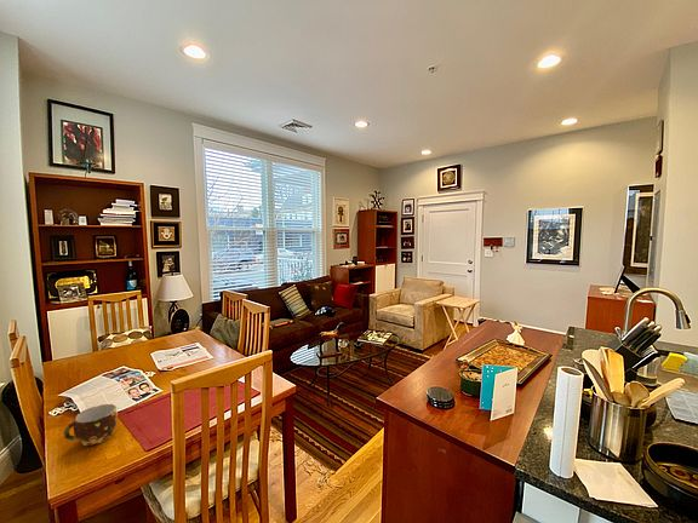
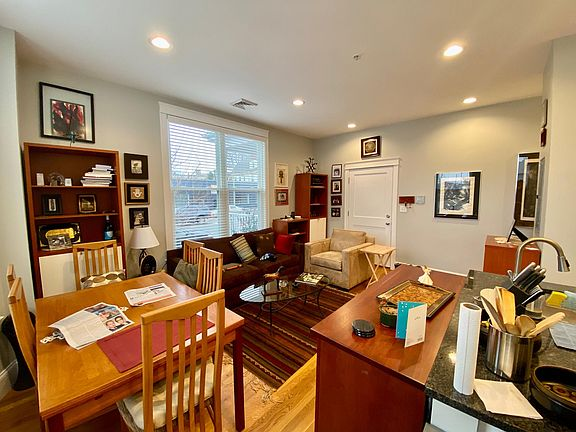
- cup [63,403,119,447]
